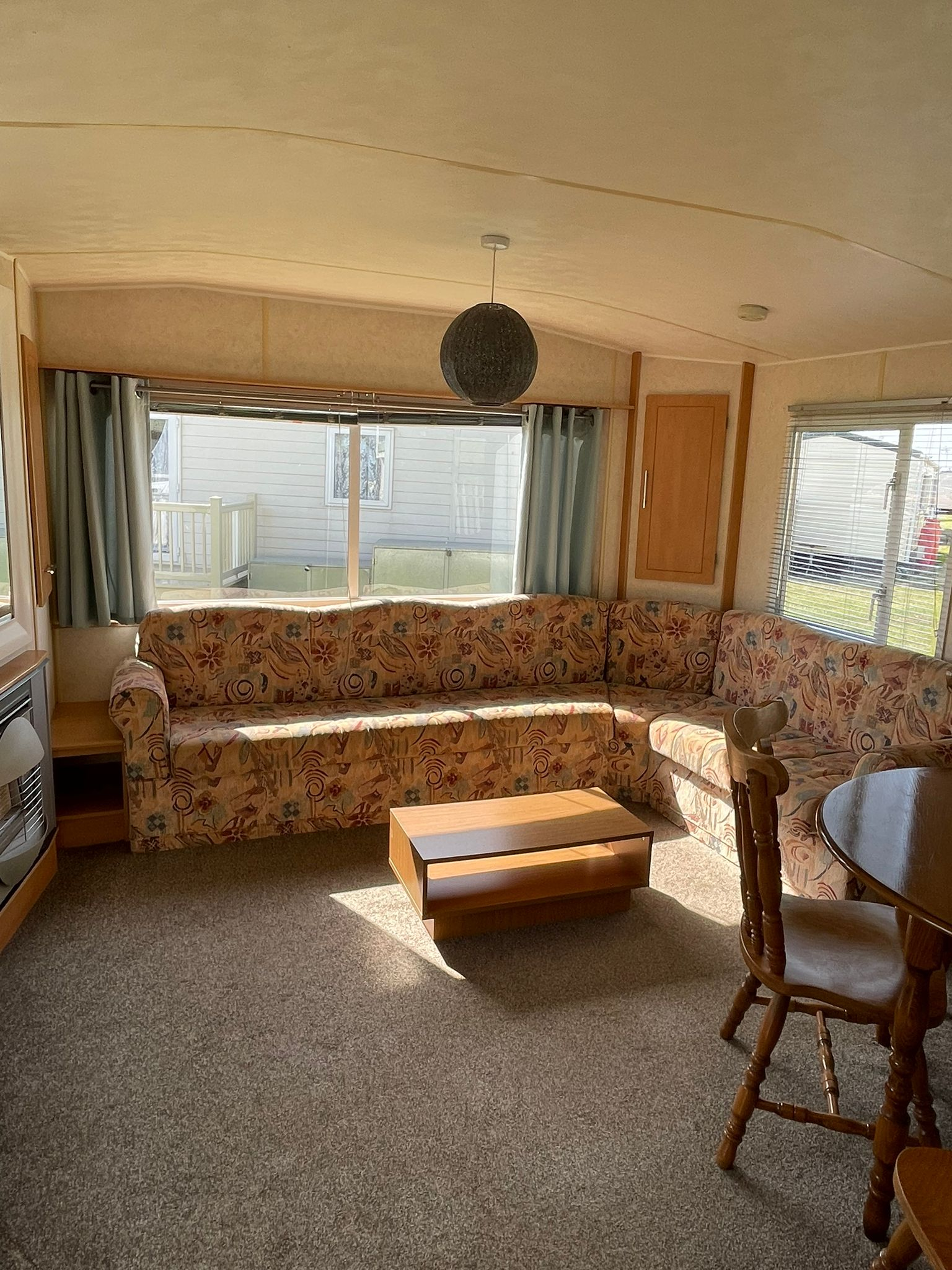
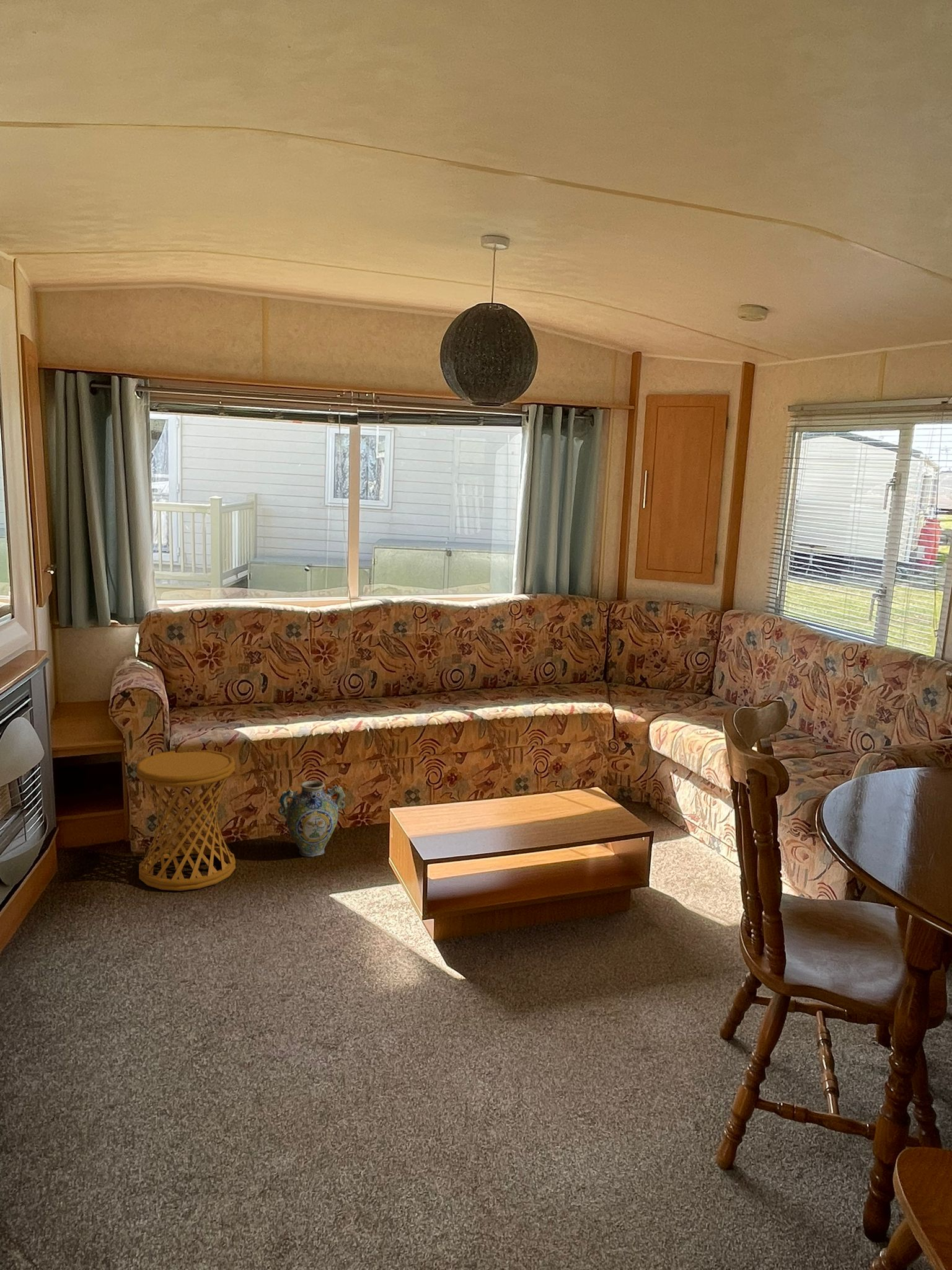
+ ceramic jug [278,780,346,858]
+ side table [136,749,236,891]
